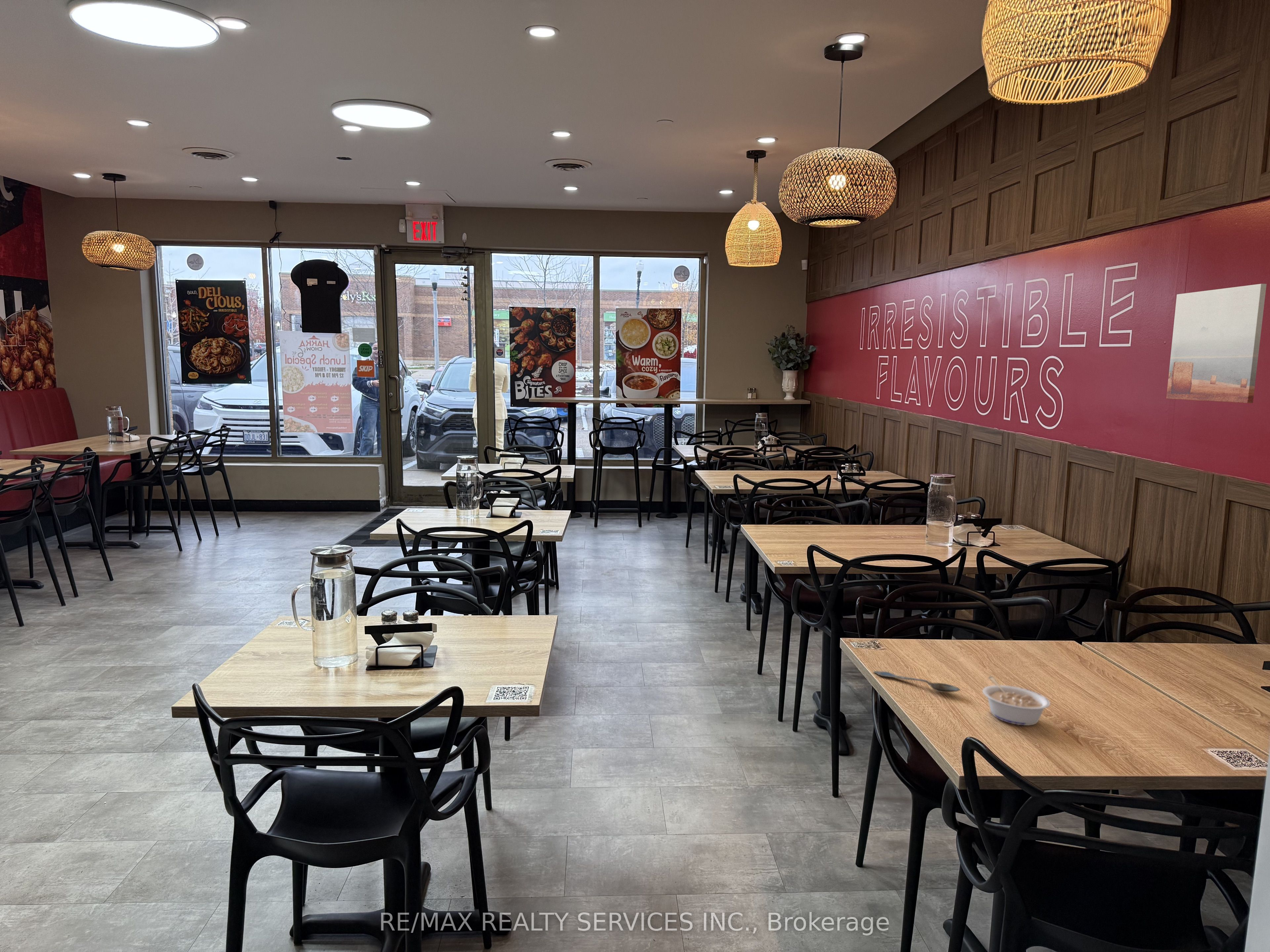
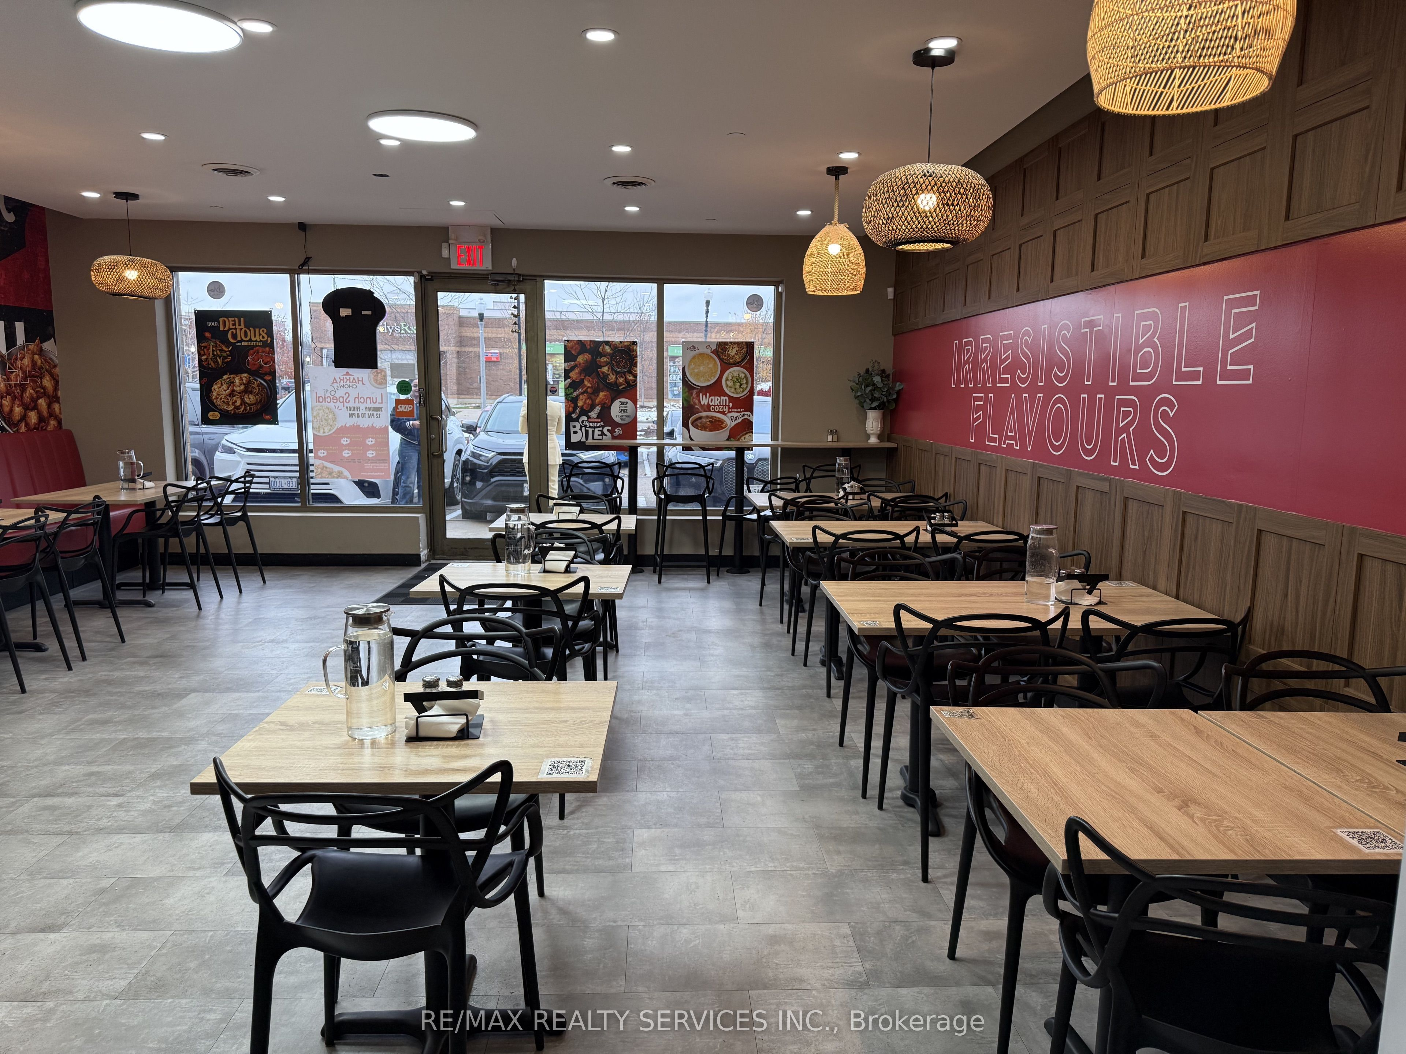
- wall art [1166,283,1267,403]
- spoon [873,671,961,693]
- legume [982,676,1051,726]
